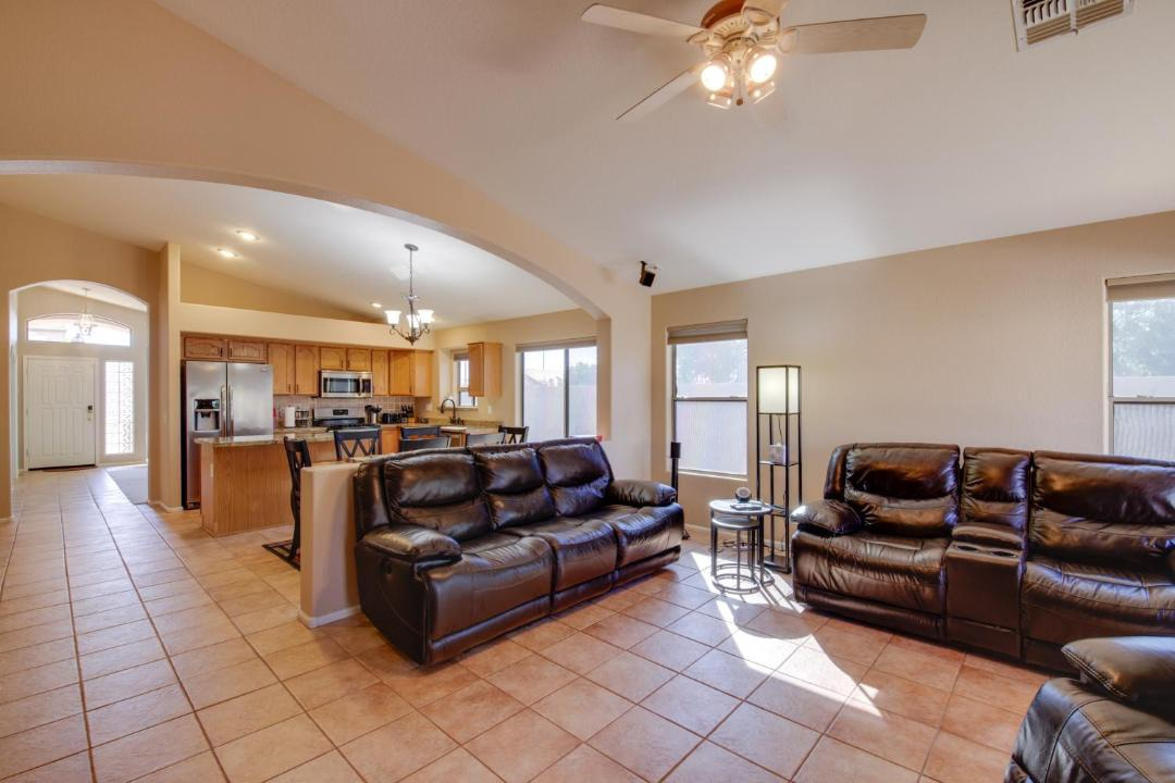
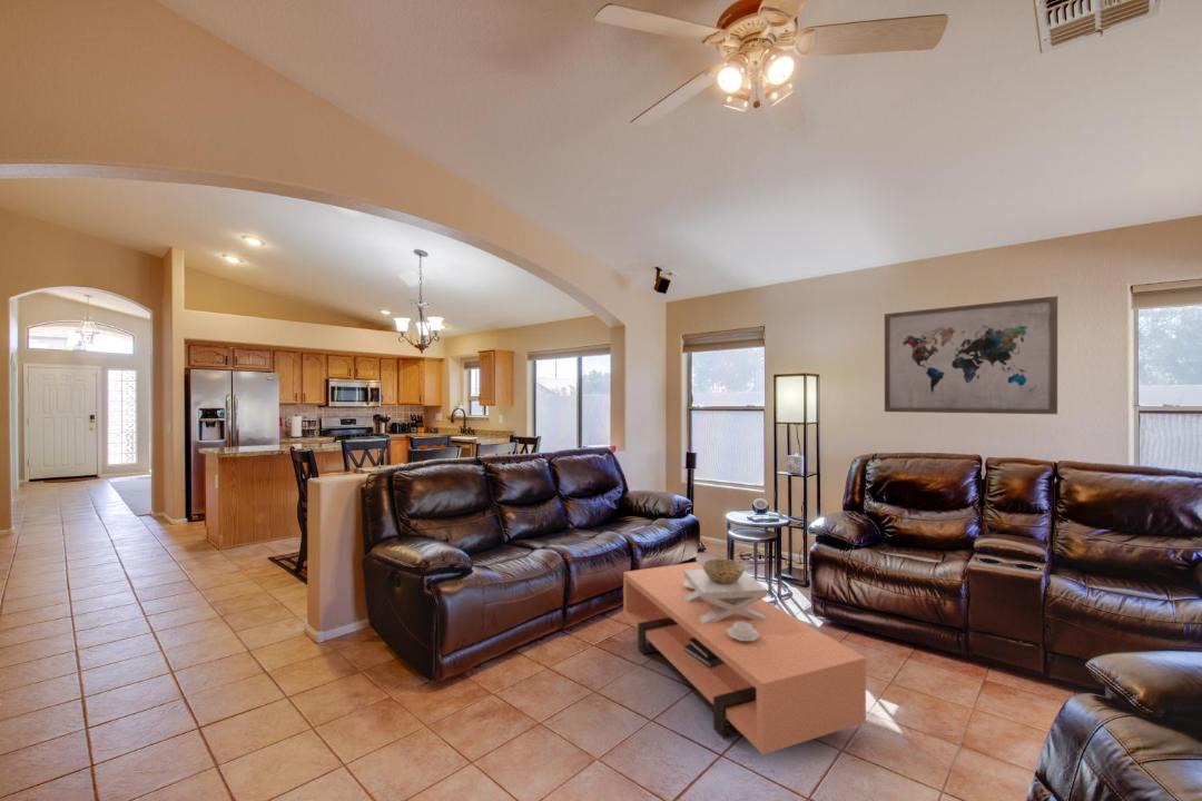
+ wall art [884,295,1058,415]
+ decorative bowl [684,557,768,623]
+ coffee table [622,561,867,755]
